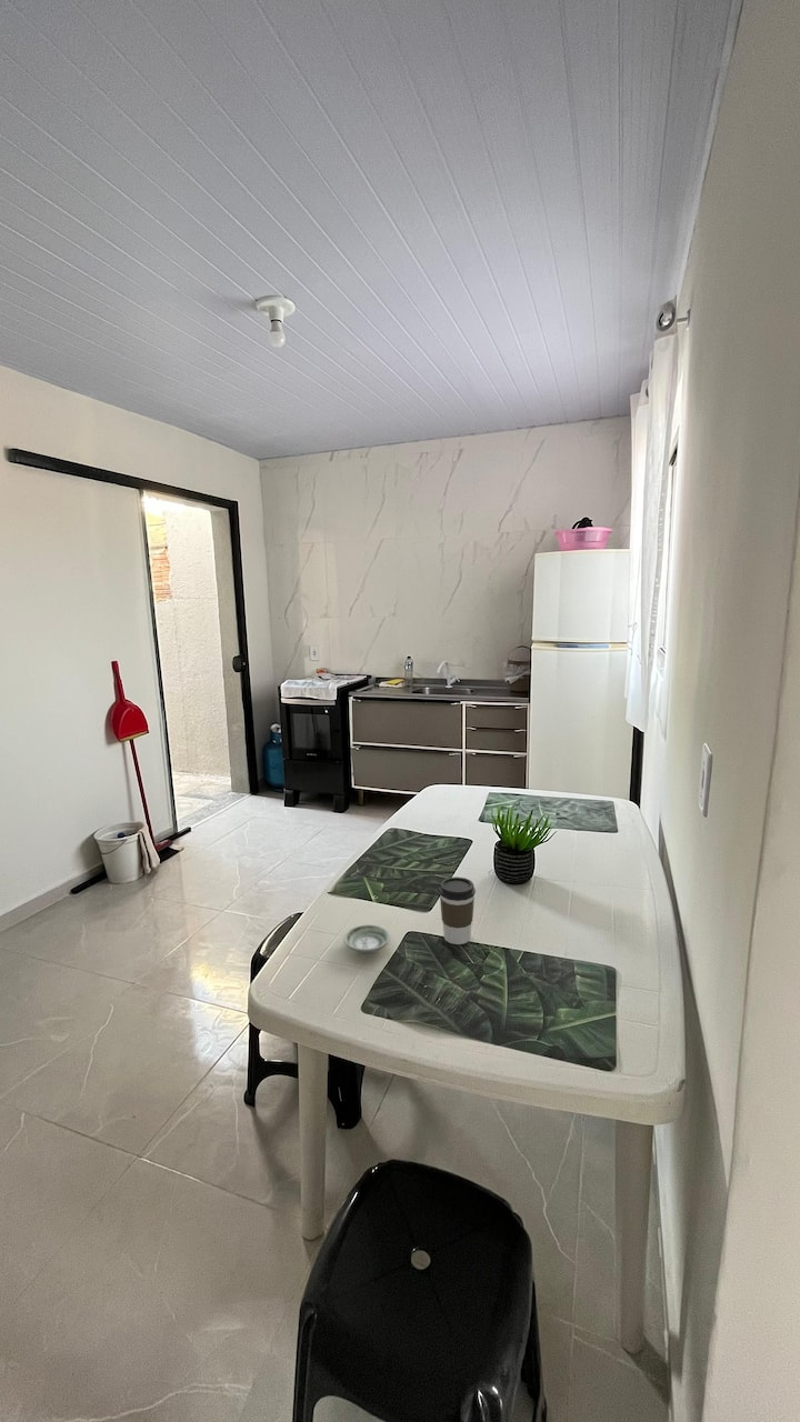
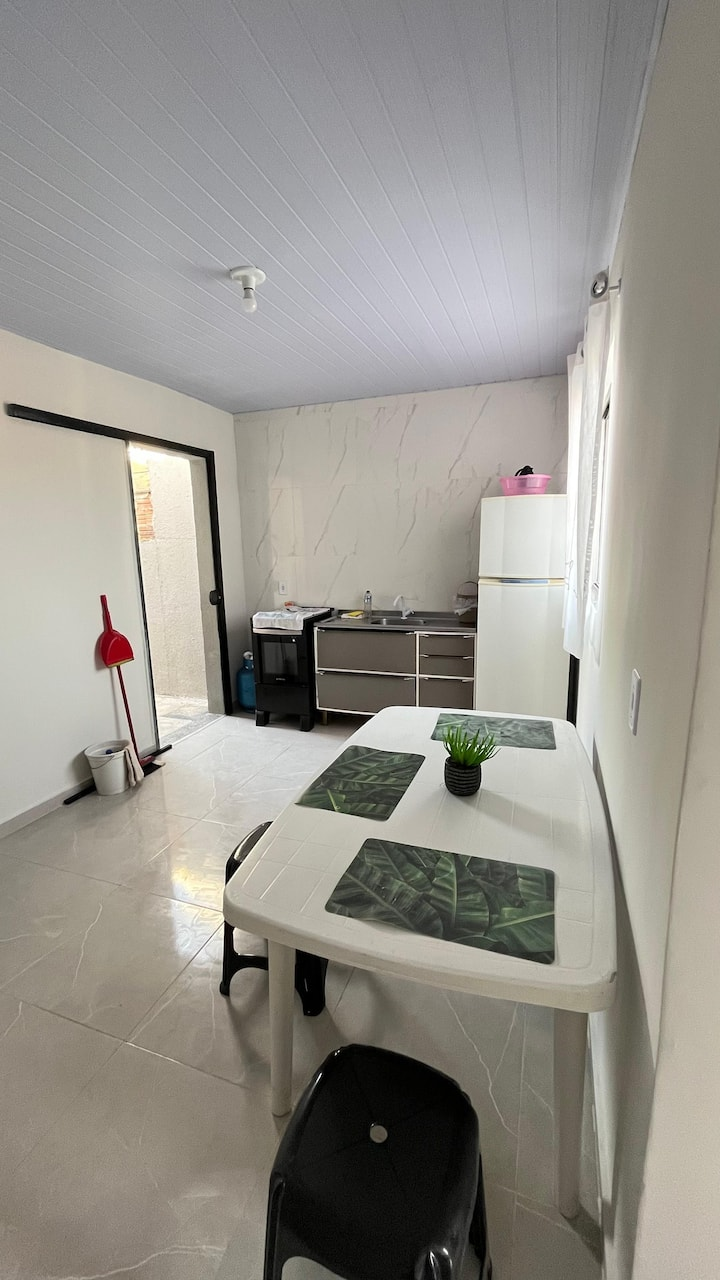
- saucer [342,923,391,954]
- coffee cup [438,875,477,945]
